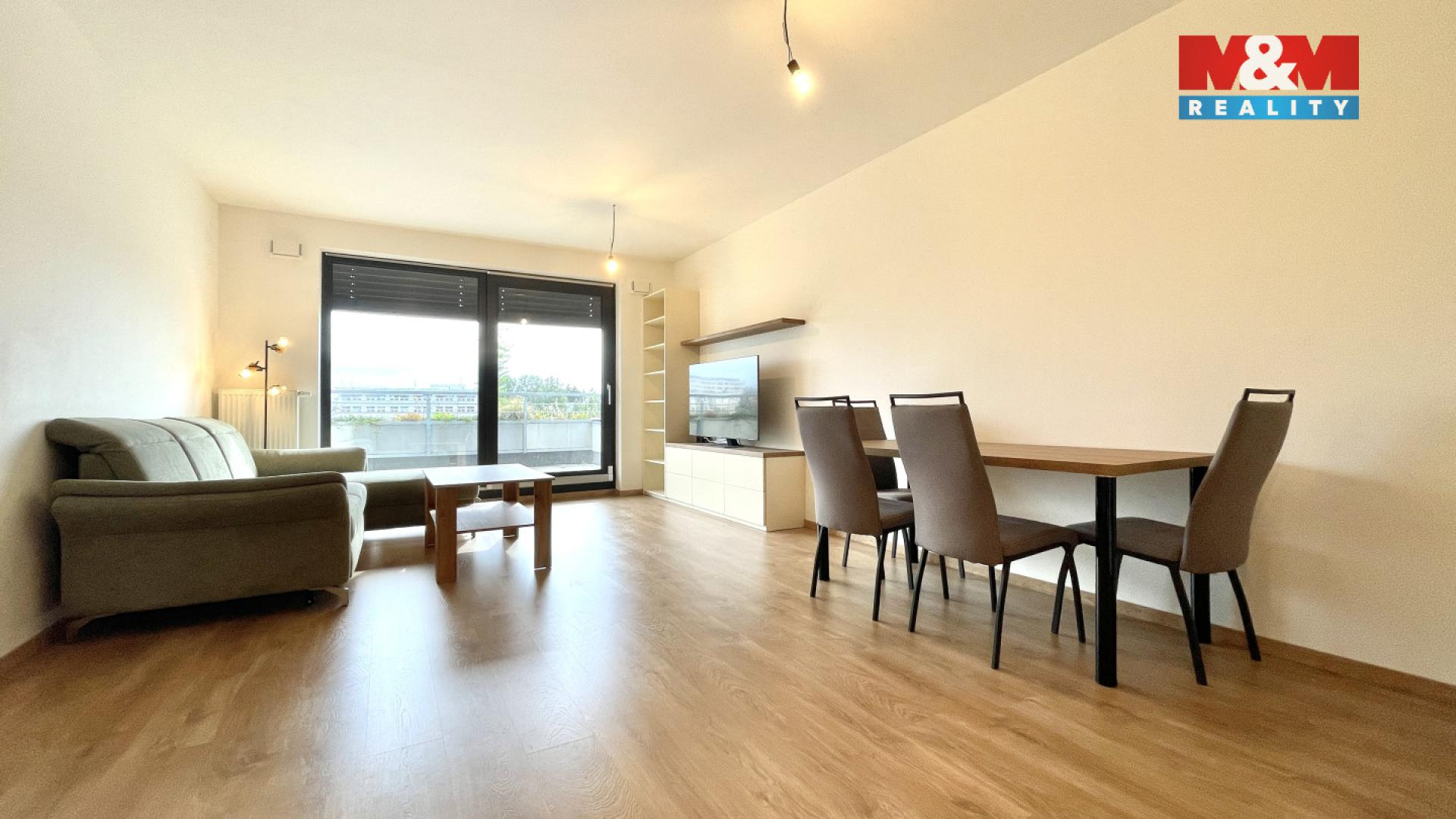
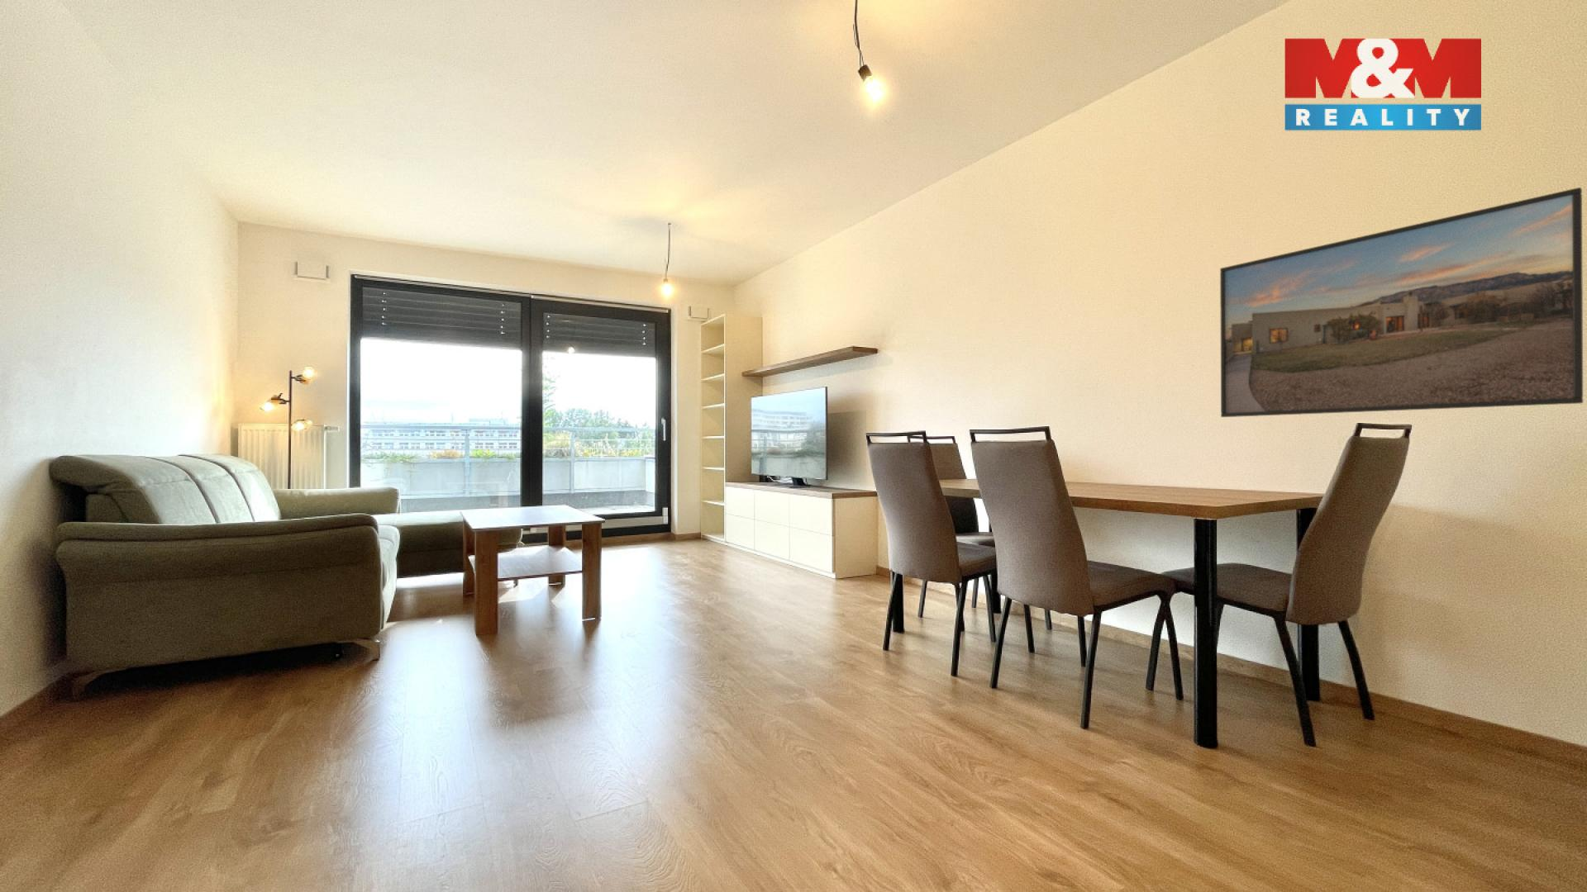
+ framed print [1220,186,1584,418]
